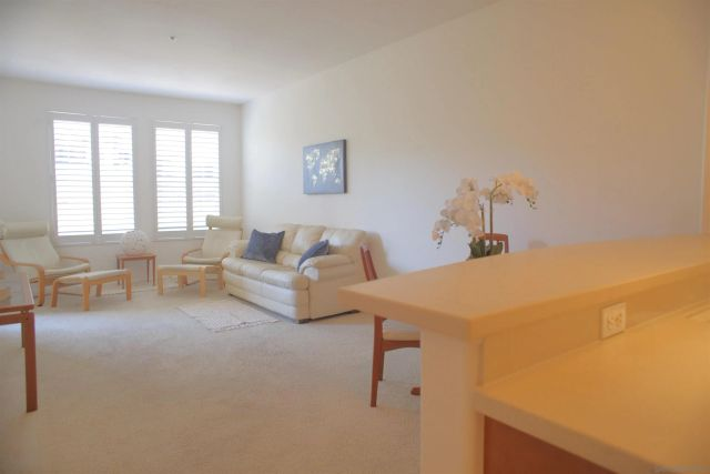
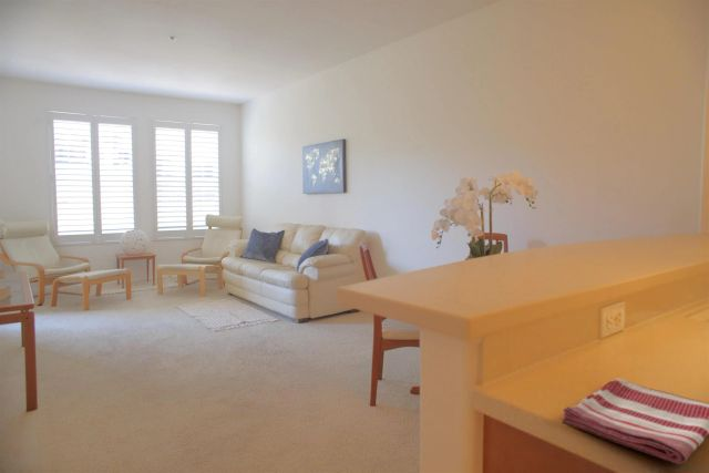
+ dish towel [561,378,709,465]
